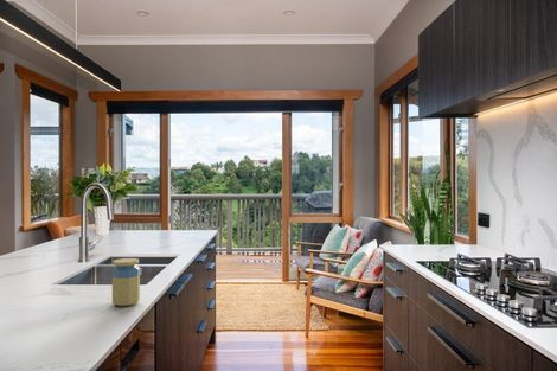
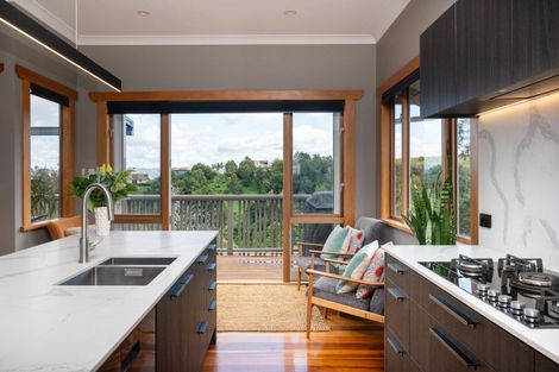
- jar [111,257,141,307]
